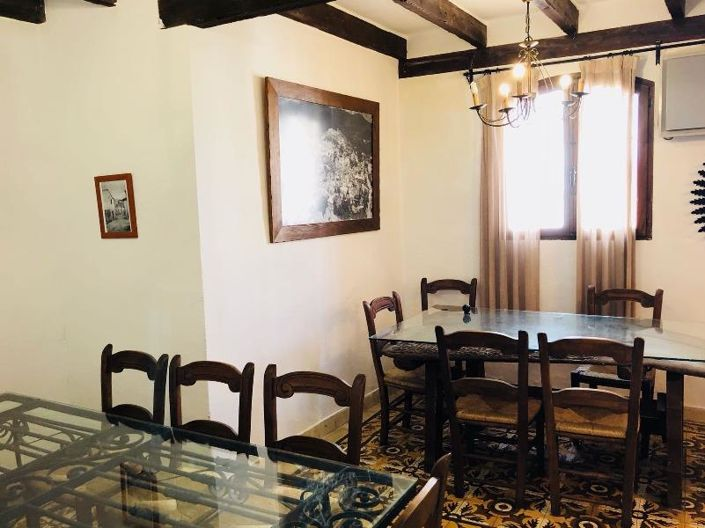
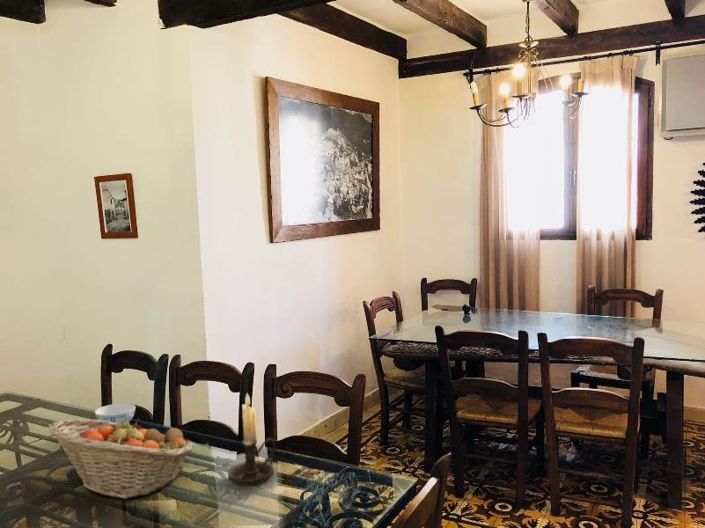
+ candle holder [227,392,276,487]
+ chinaware [94,402,136,424]
+ fruit basket [47,418,194,500]
